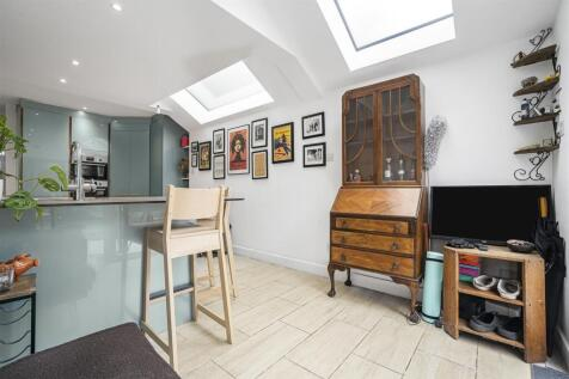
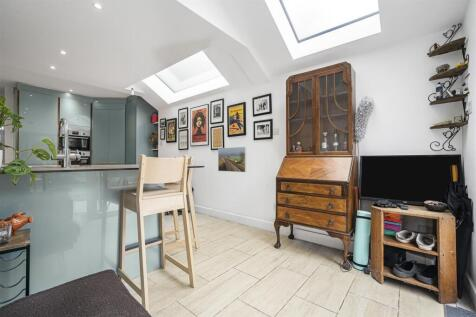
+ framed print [217,146,247,173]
